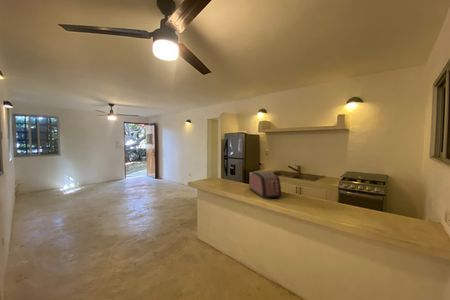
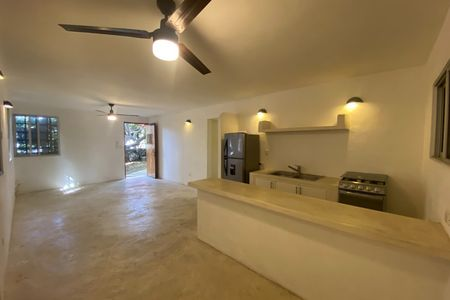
- toaster [248,170,282,200]
